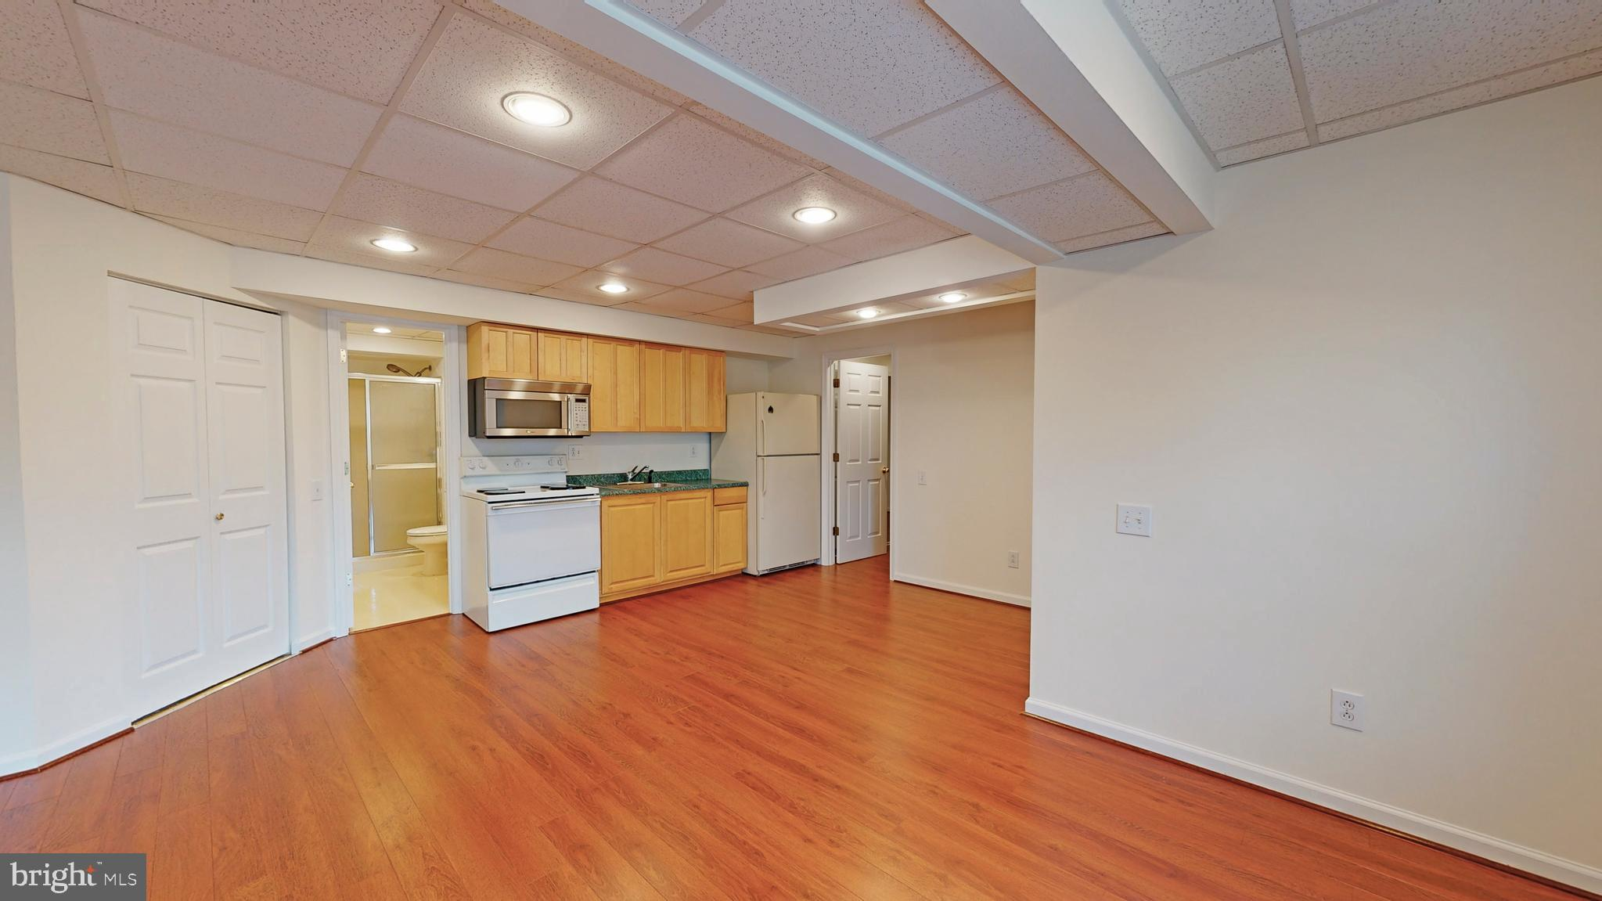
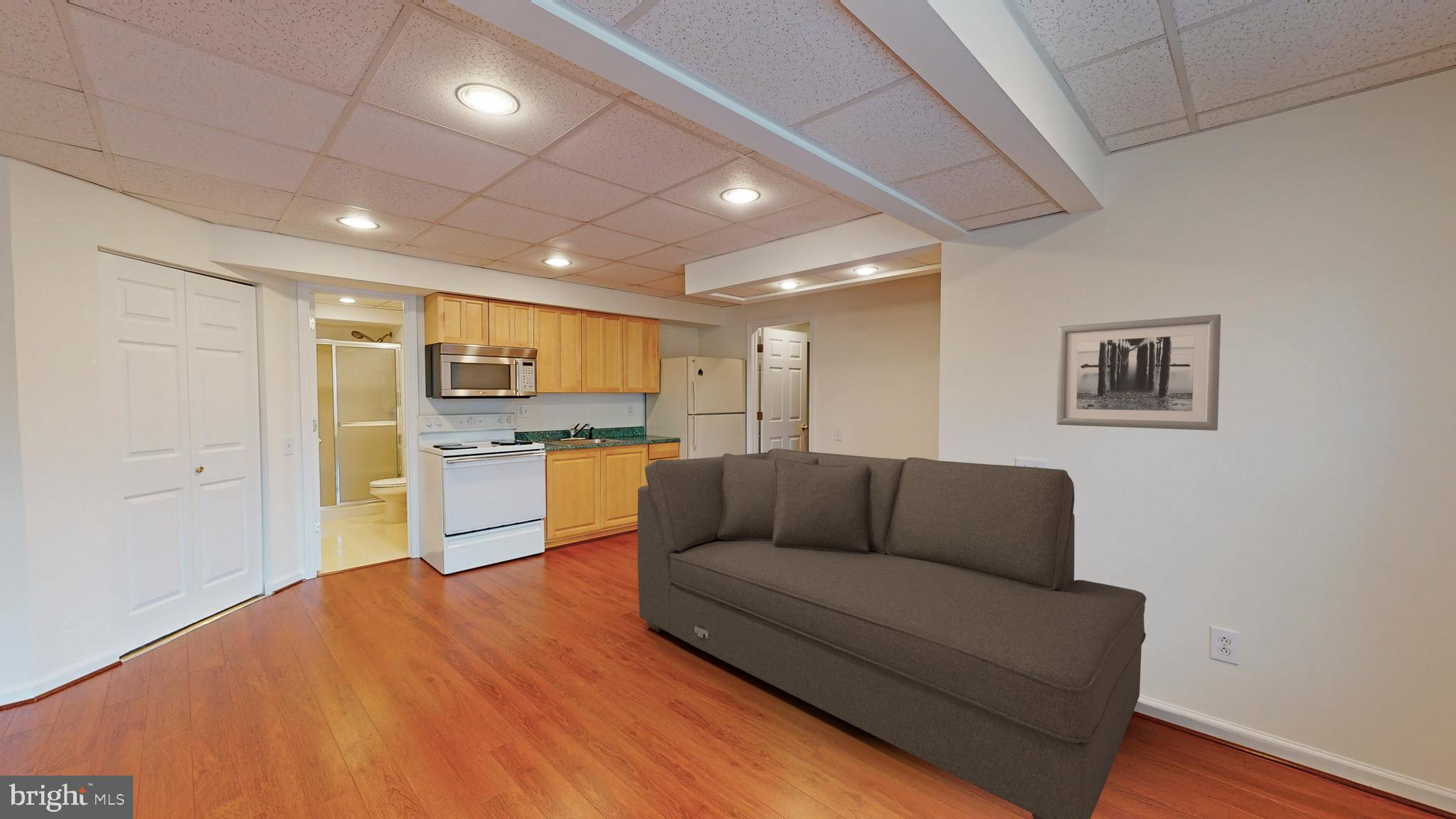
+ wall art [1056,314,1221,431]
+ sofa [637,448,1147,819]
